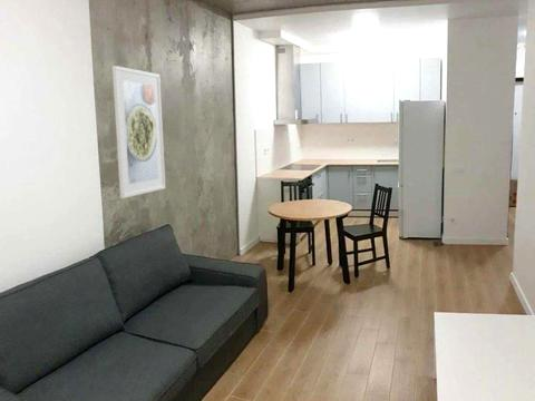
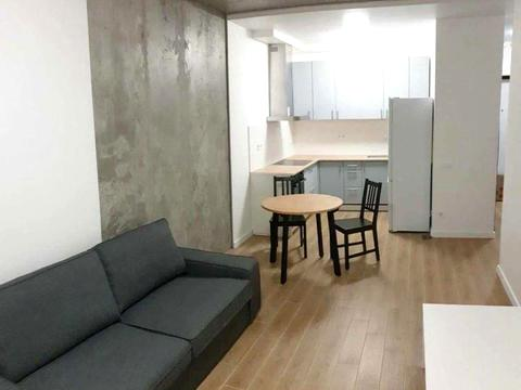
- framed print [111,65,166,199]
